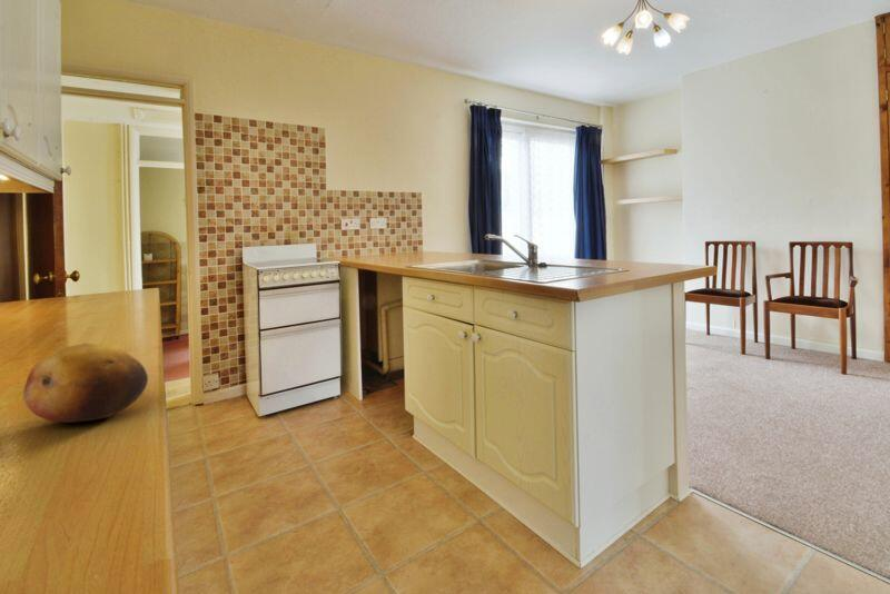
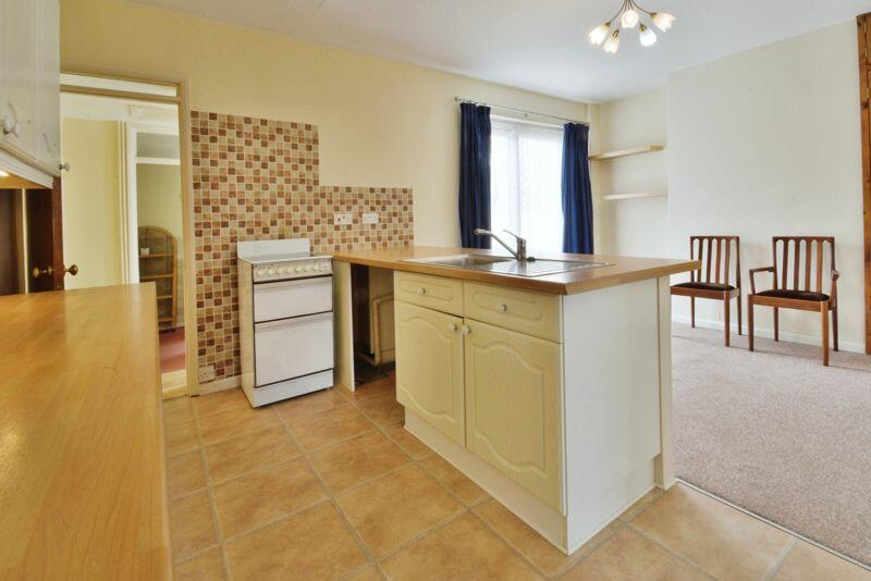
- fruit [22,343,149,424]
